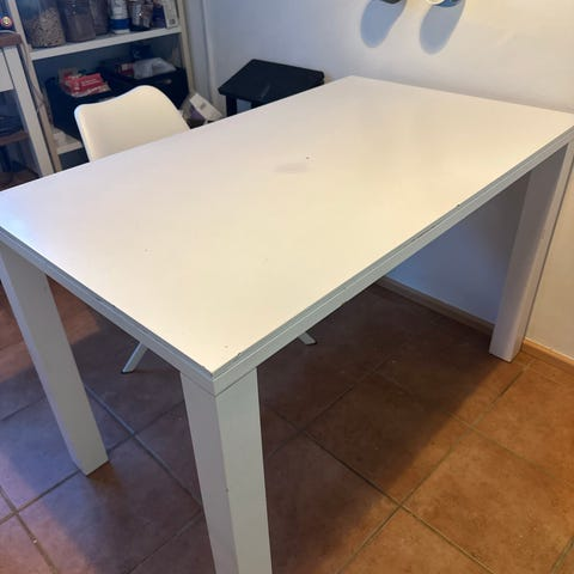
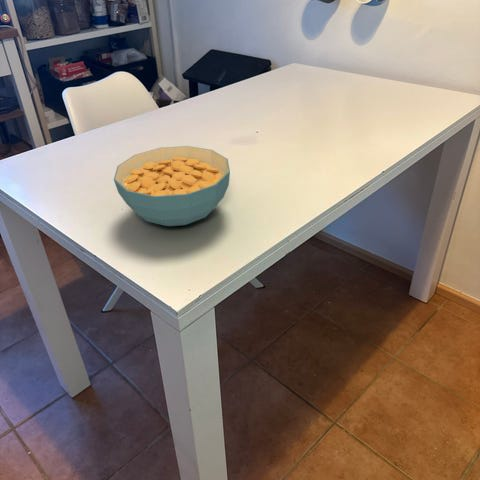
+ cereal bowl [113,145,231,227]
